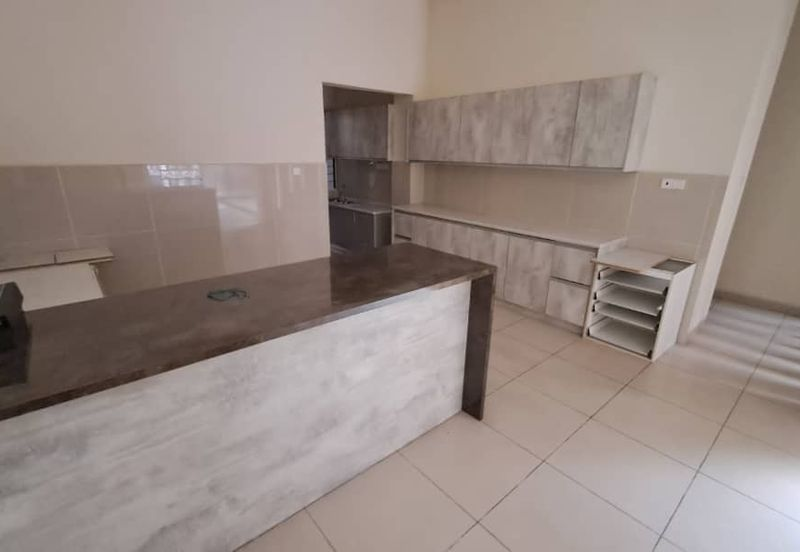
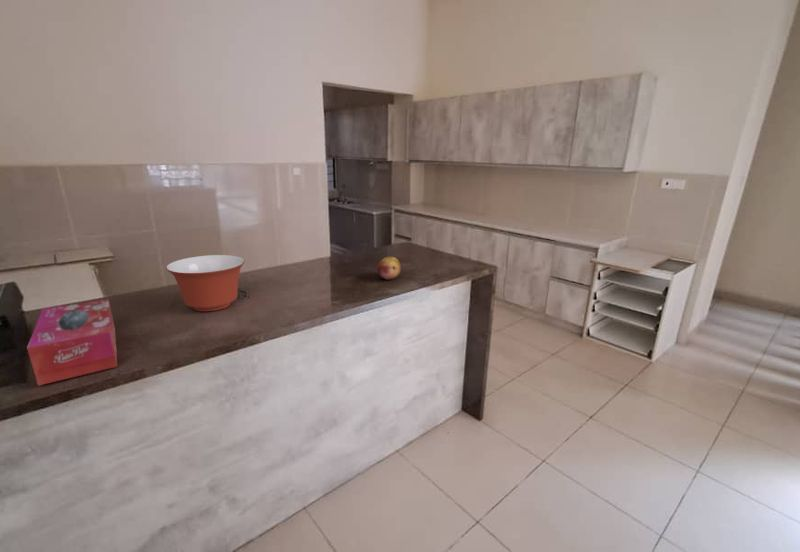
+ fruit [376,256,402,281]
+ tissue box [26,298,118,387]
+ mixing bowl [165,254,246,312]
